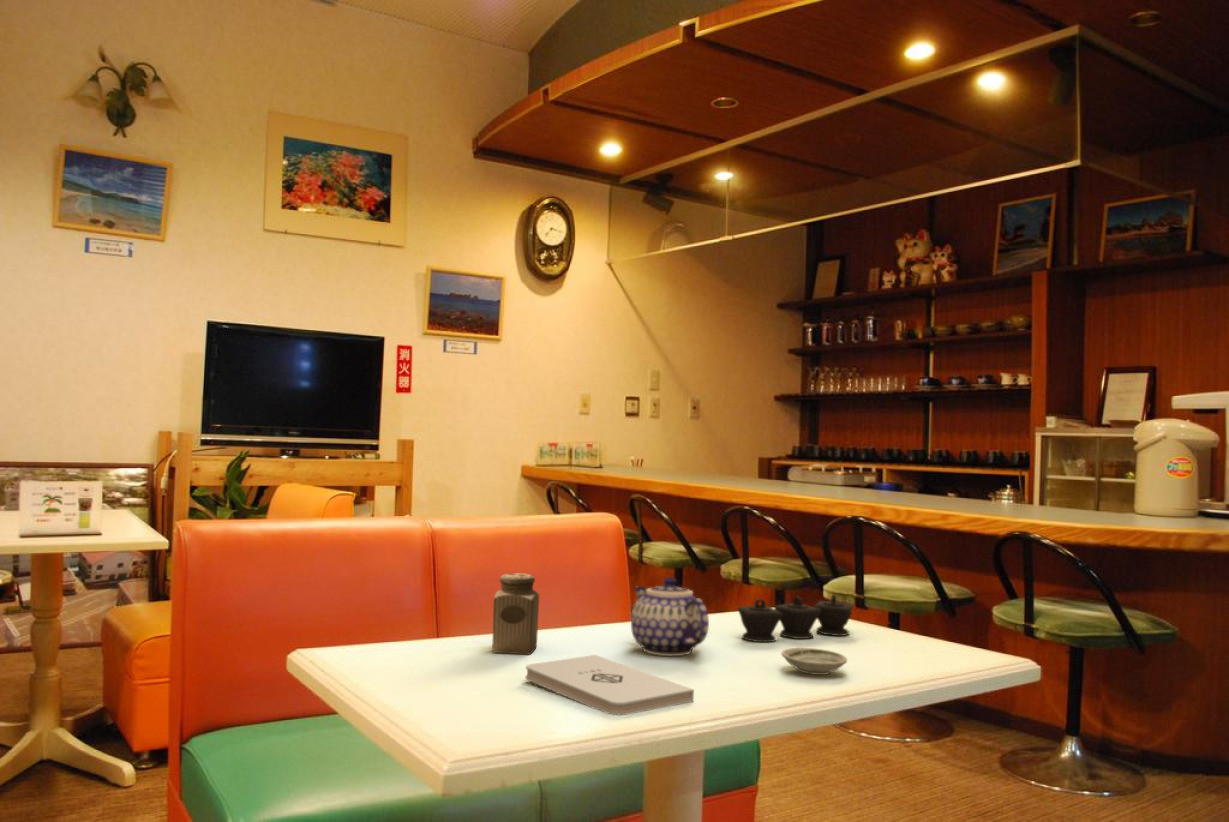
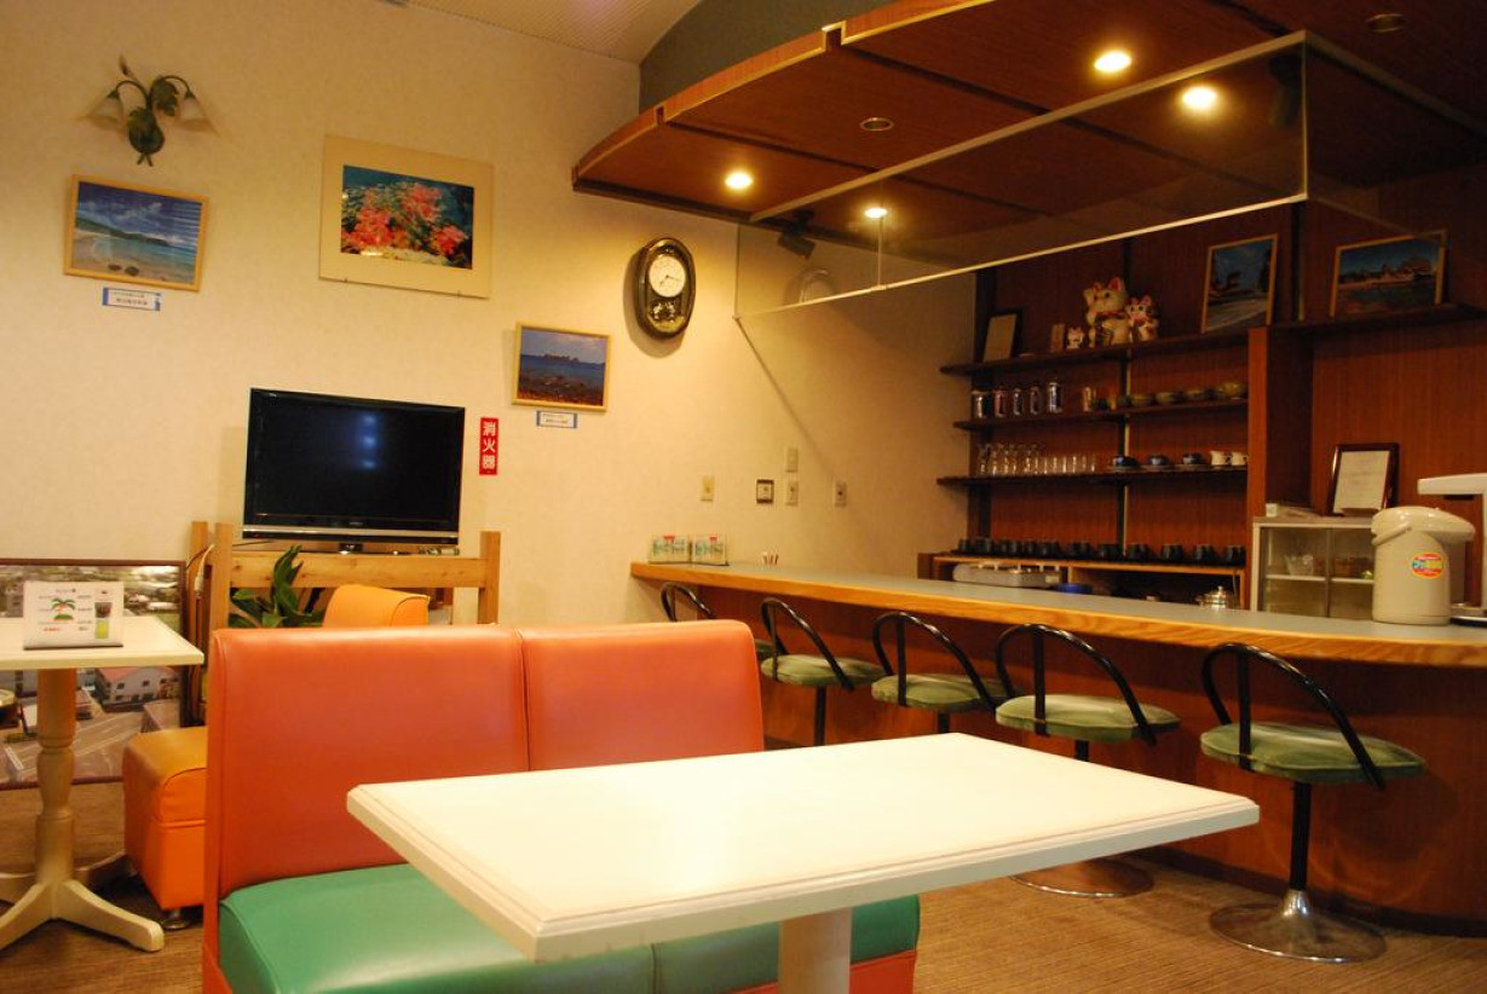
- sugar bowl [737,594,854,643]
- salt shaker [491,572,540,656]
- teapot [630,576,710,657]
- saucer [781,647,848,676]
- notepad [524,654,695,716]
